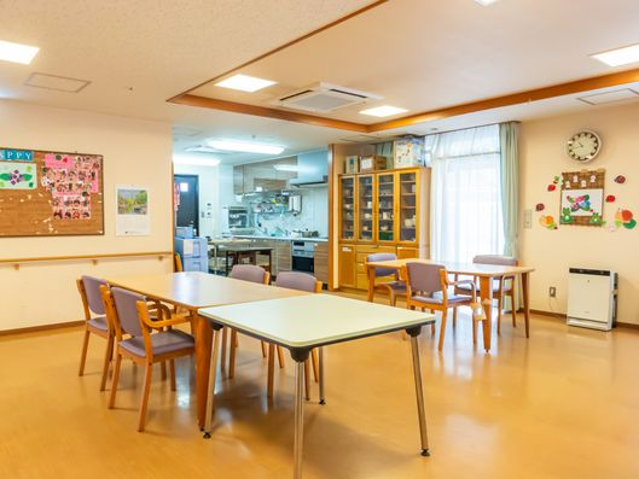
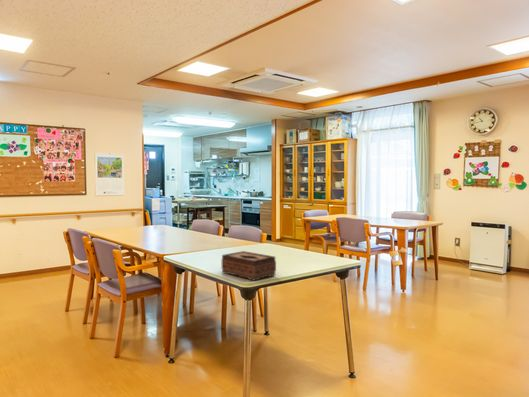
+ tissue box [221,250,277,282]
